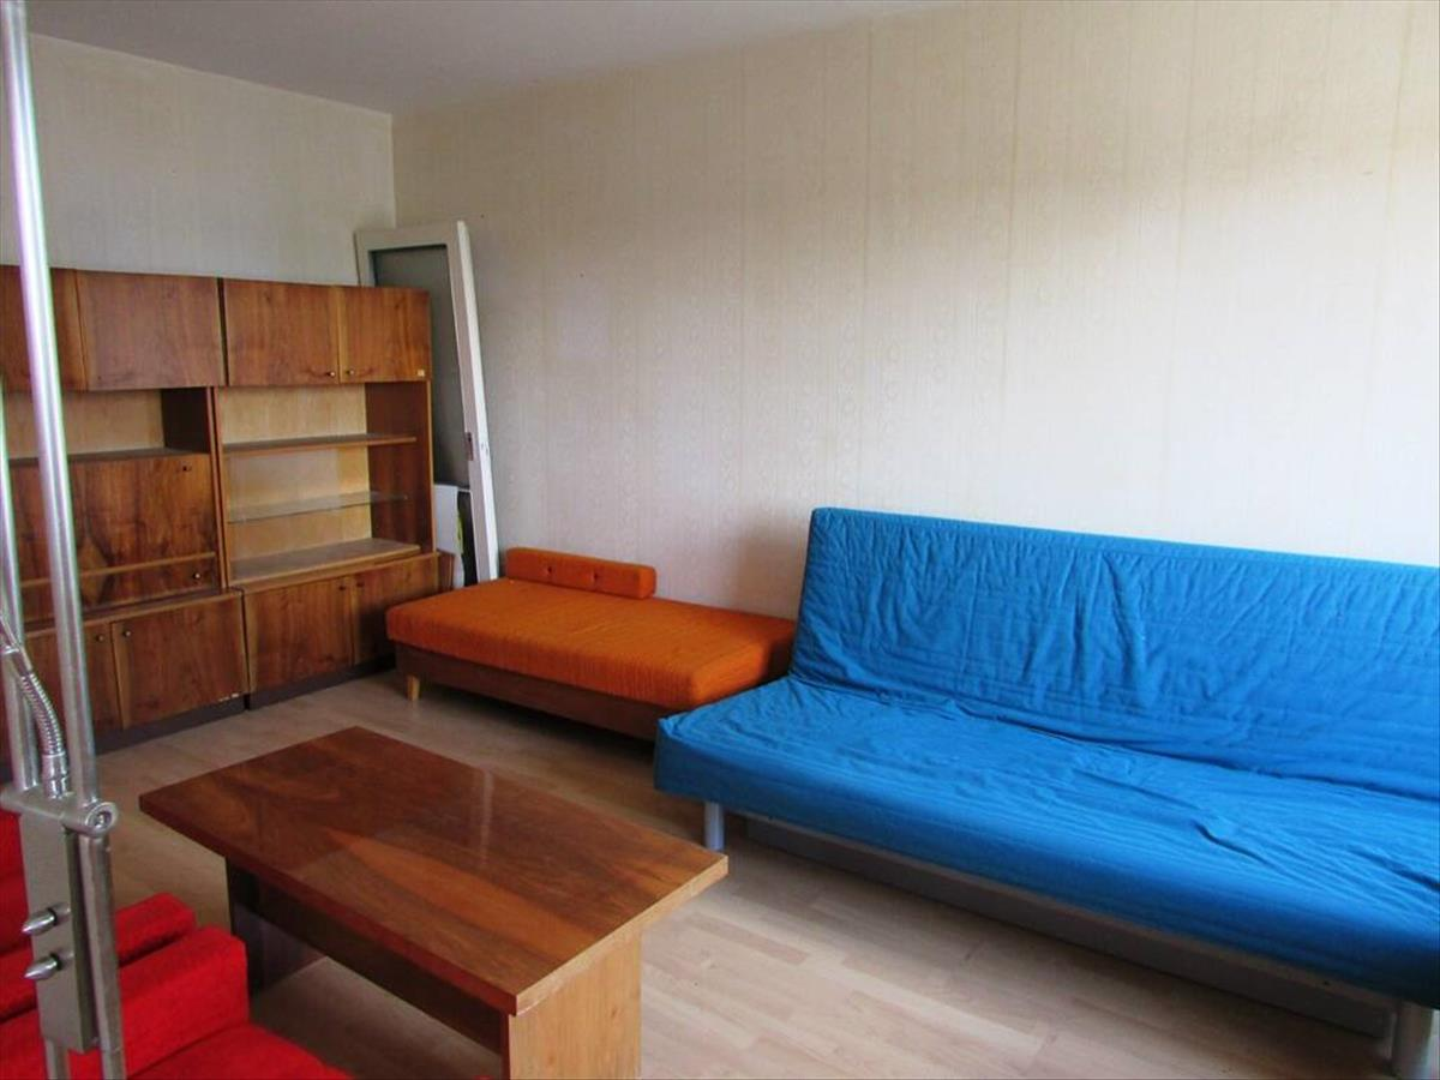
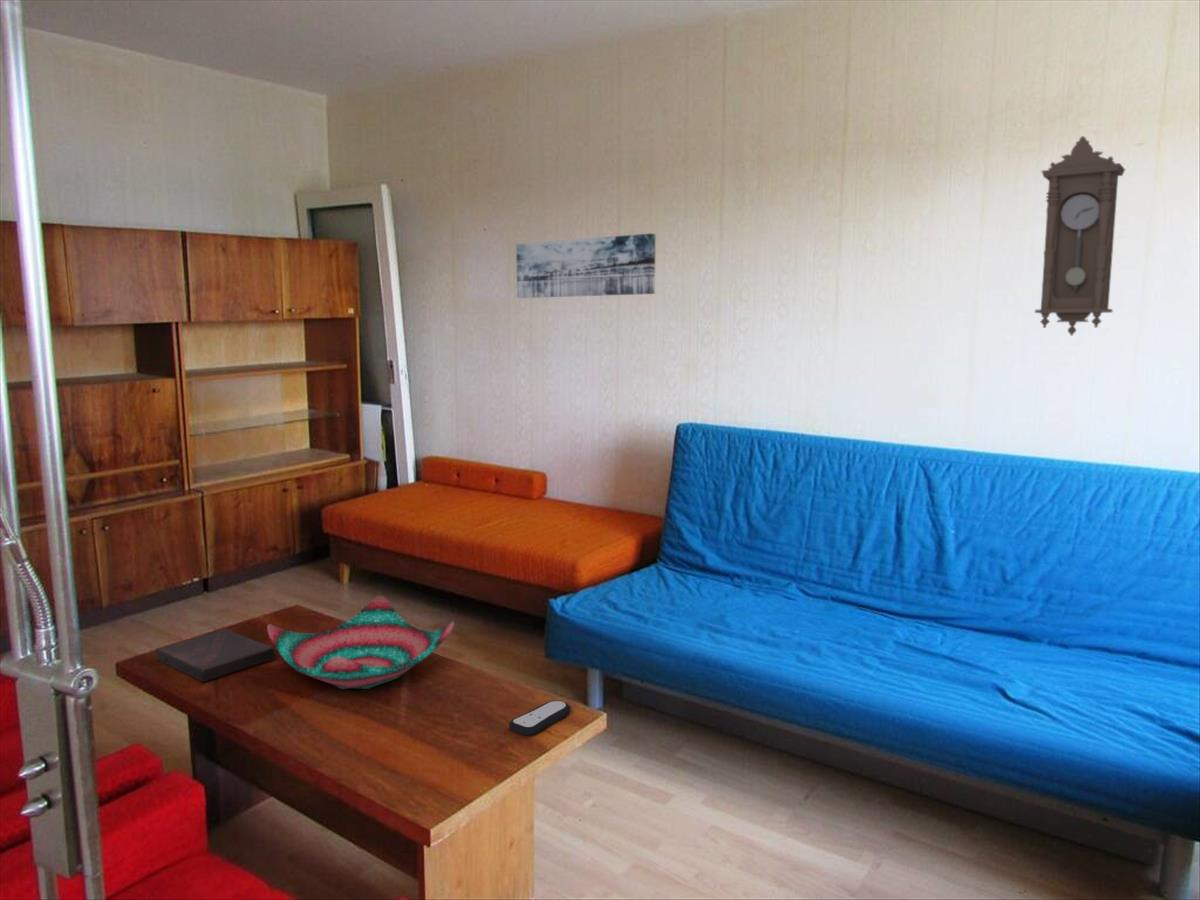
+ pendulum clock [1034,135,1126,337]
+ decorative bowl [266,595,455,690]
+ book [155,628,276,683]
+ remote control [508,699,571,737]
+ wall art [515,232,656,299]
